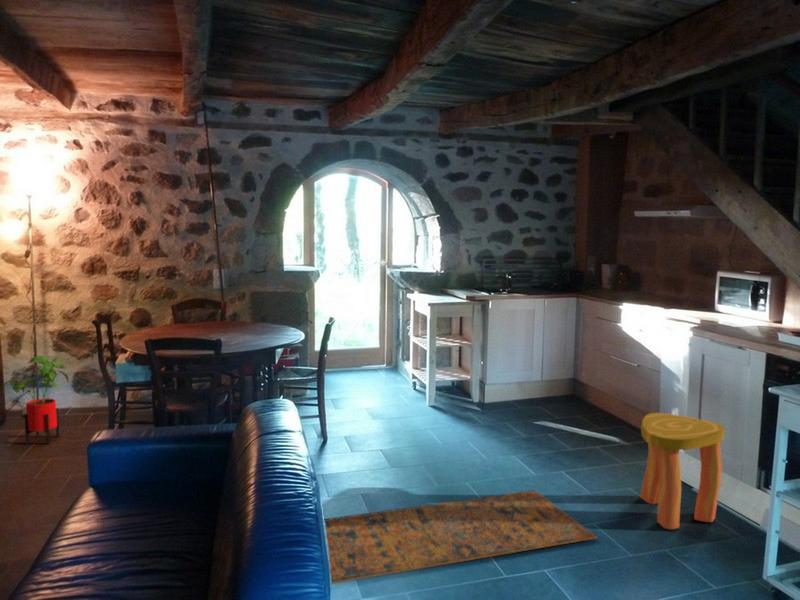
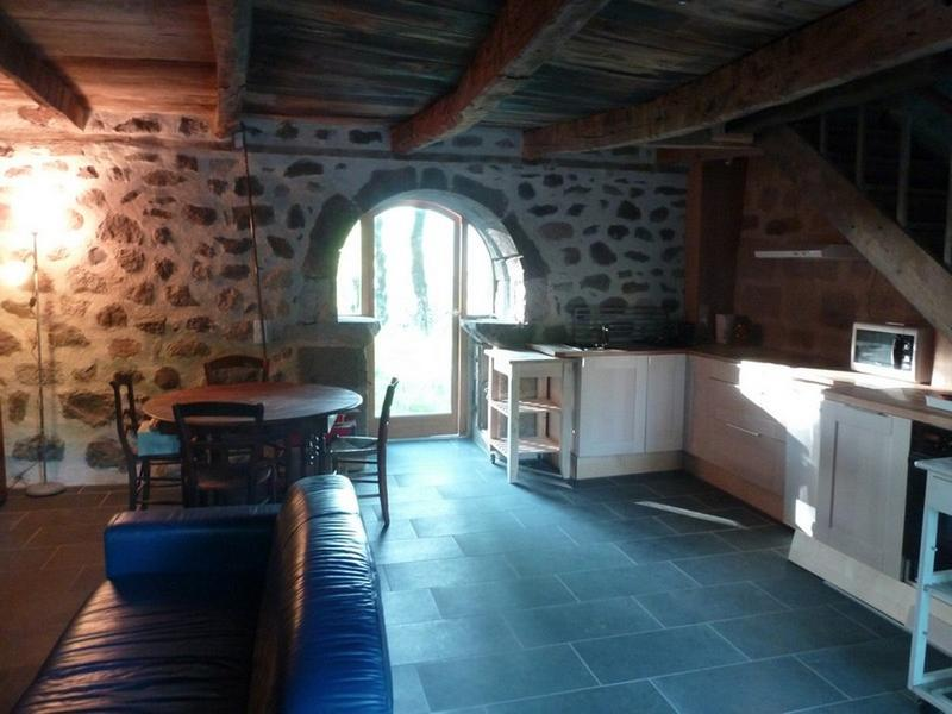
- house plant [2,355,70,445]
- stool [639,412,726,530]
- rug [323,489,598,585]
